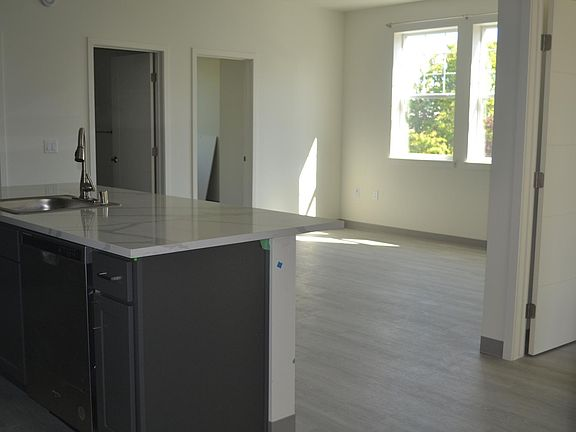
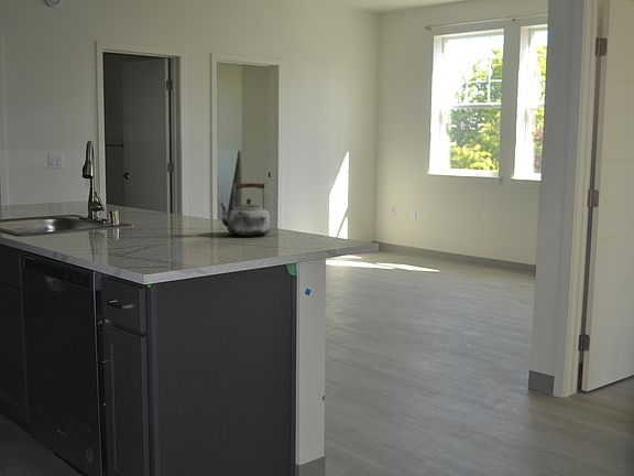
+ kettle [219,182,271,237]
